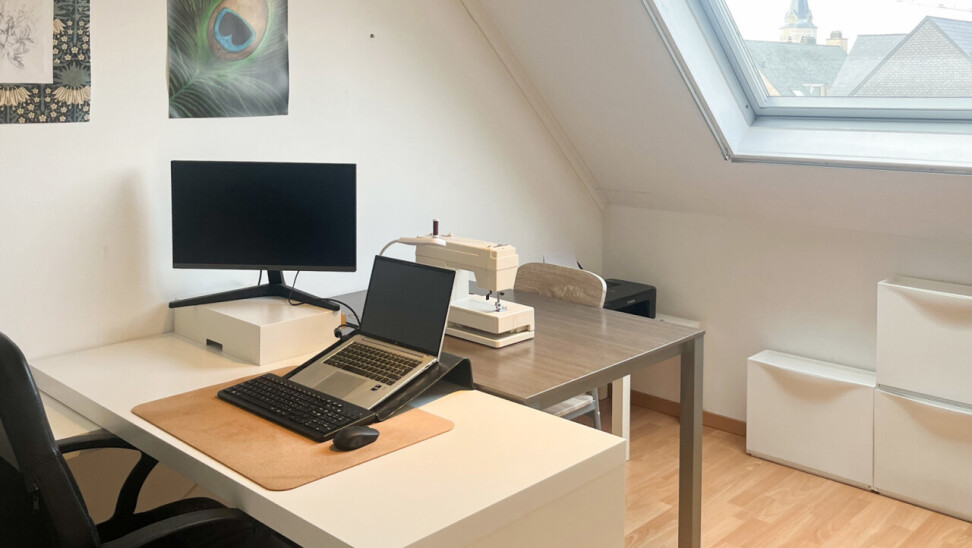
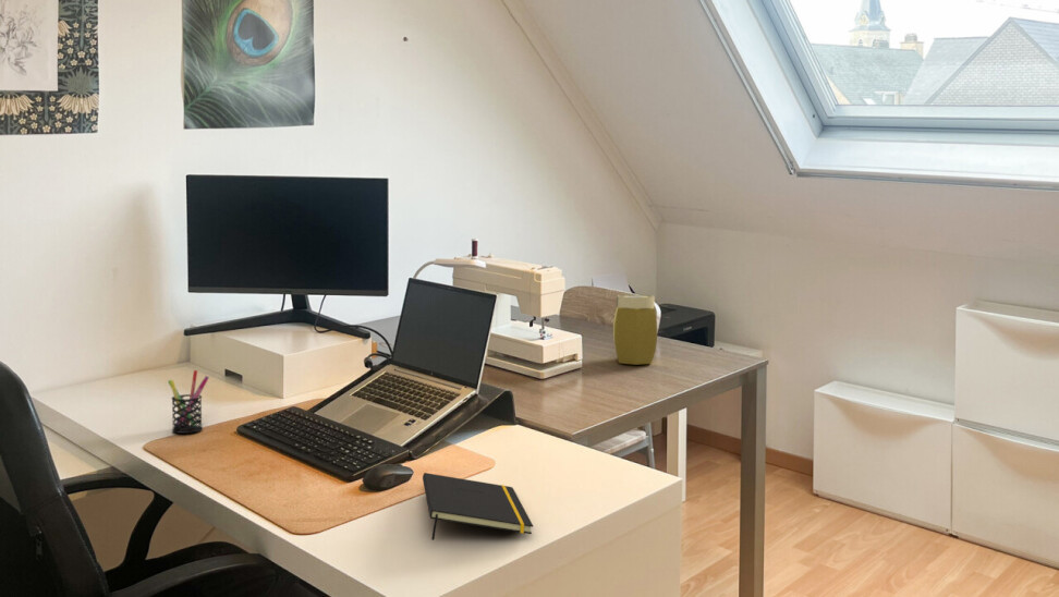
+ notepad [422,472,534,541]
+ jar [612,294,658,366]
+ pen holder [167,369,210,435]
